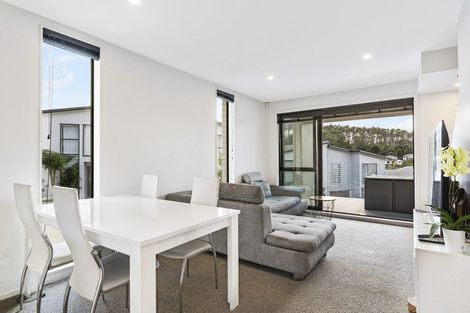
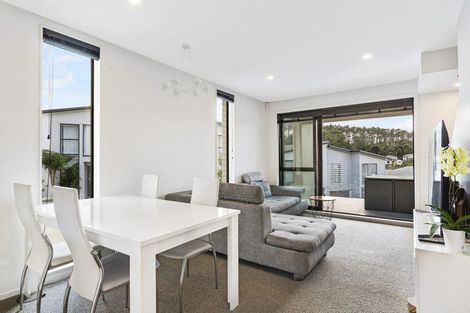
+ chandelier [161,42,211,99]
